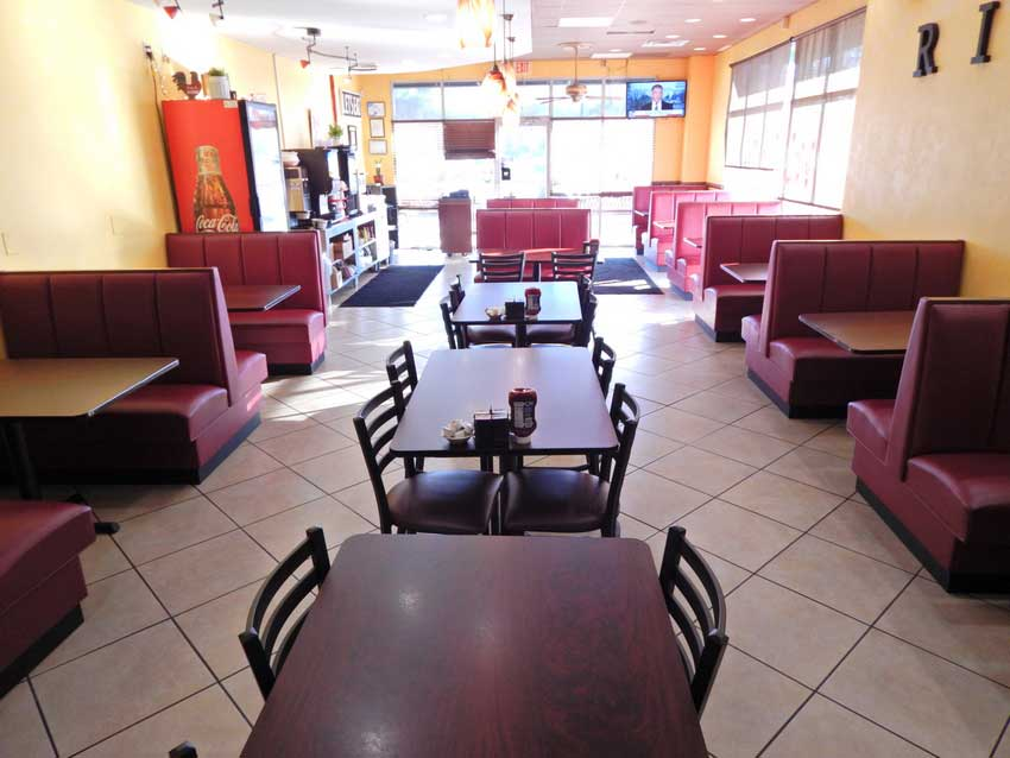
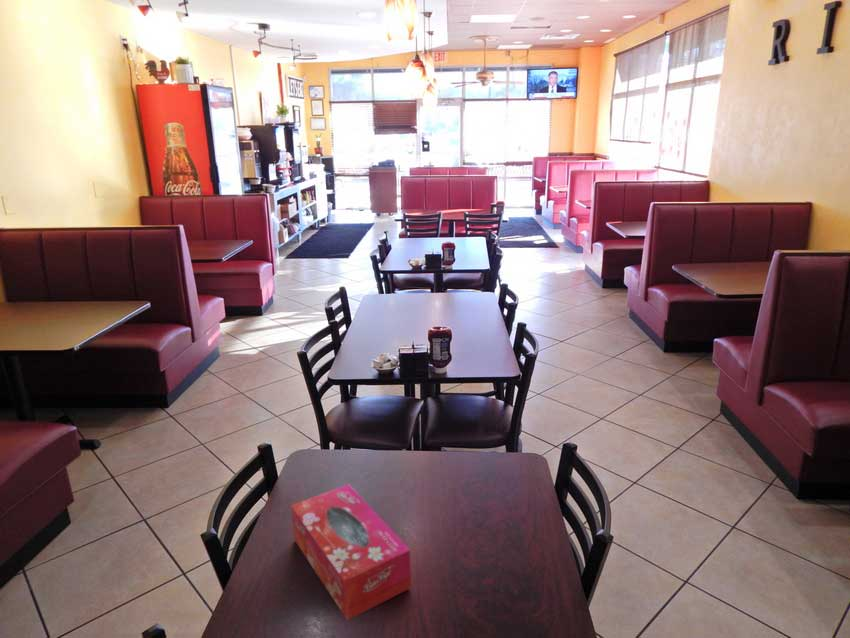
+ tissue box [290,483,412,621]
